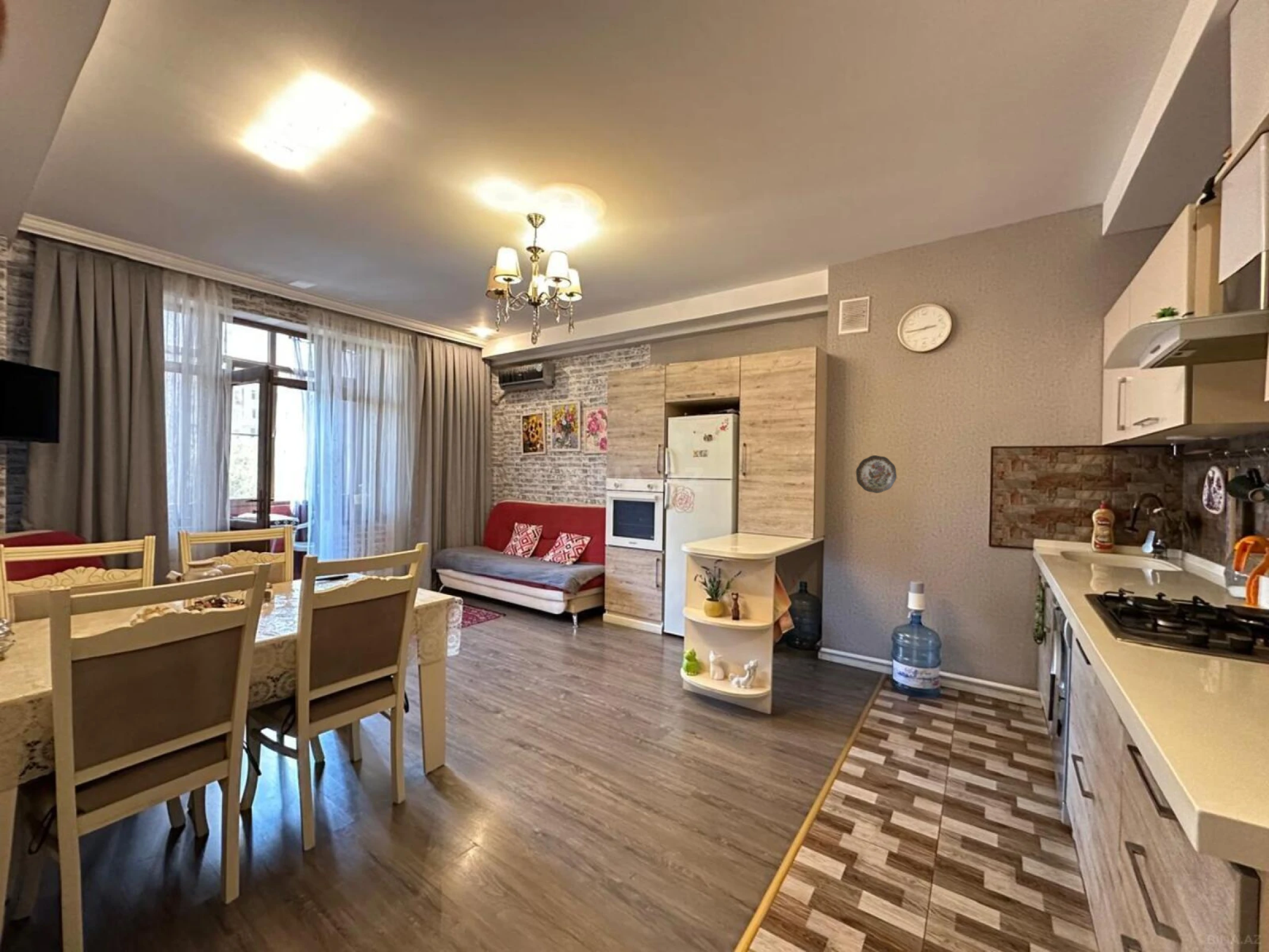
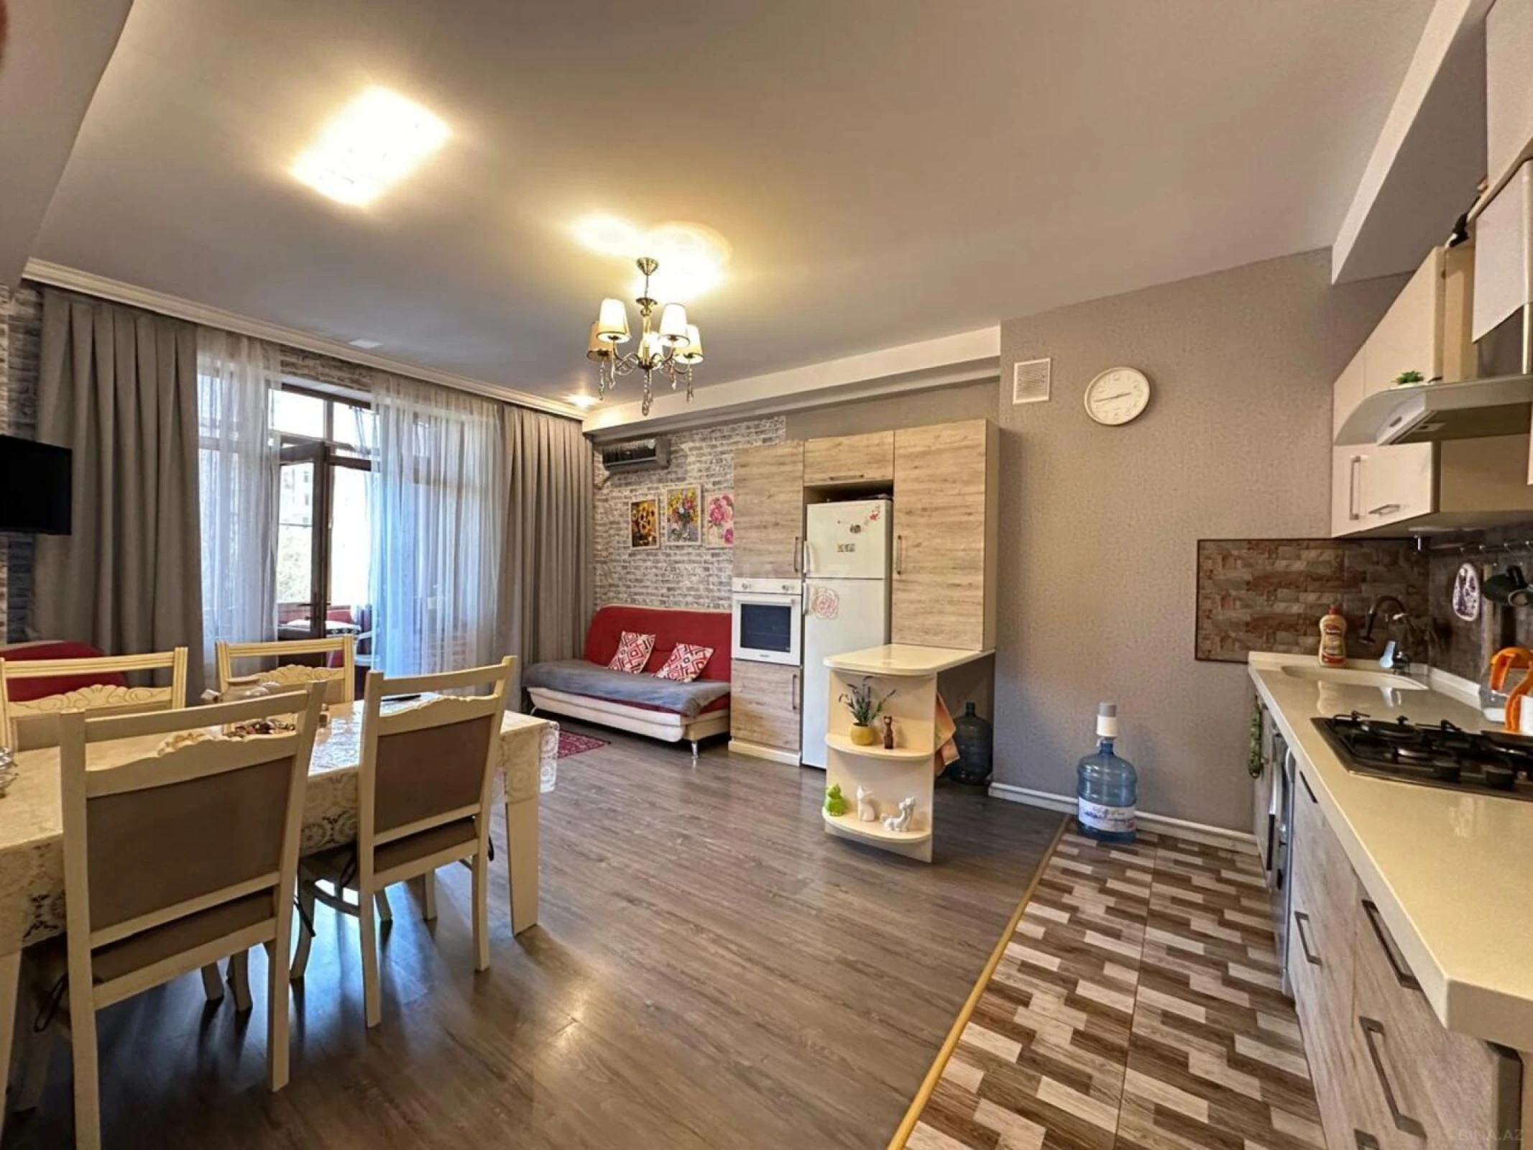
- decorative plate [856,455,897,494]
